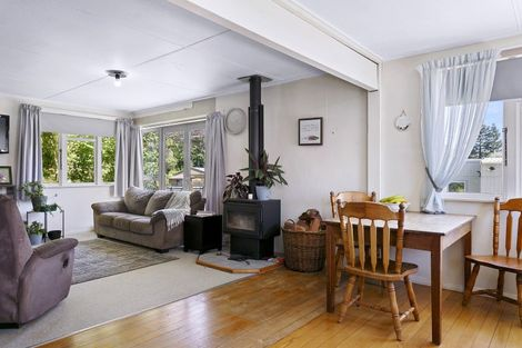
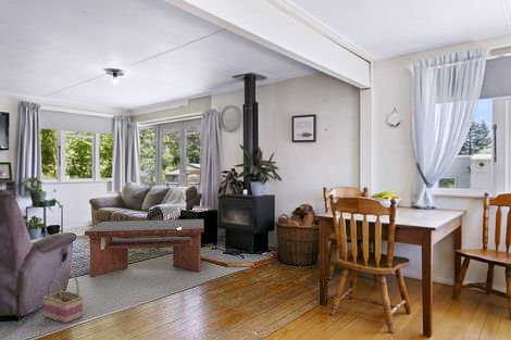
+ coffee table [84,218,205,278]
+ basket [42,274,84,325]
